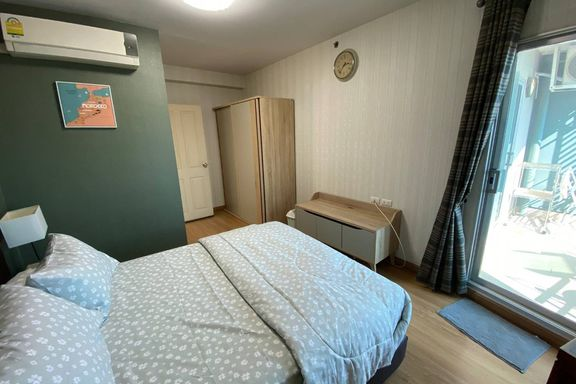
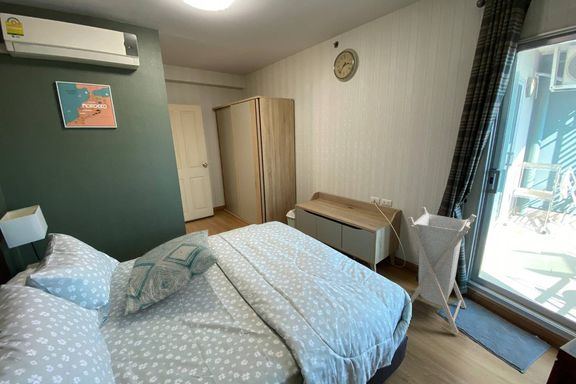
+ laundry hamper [407,206,477,334]
+ decorative pillow [123,229,220,316]
